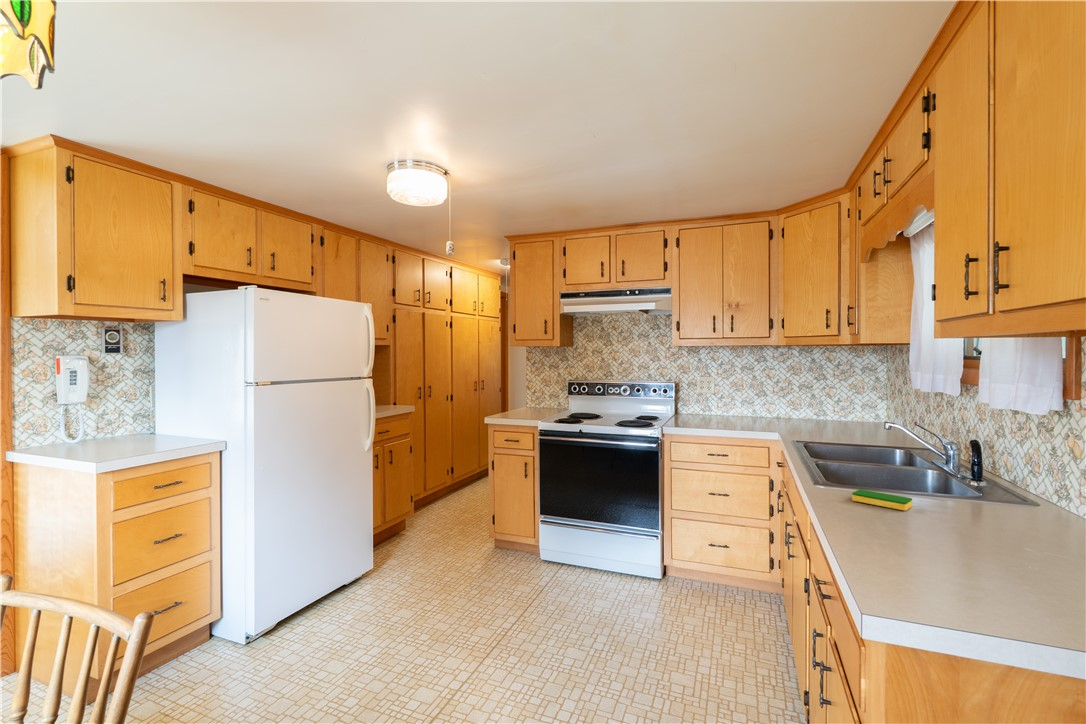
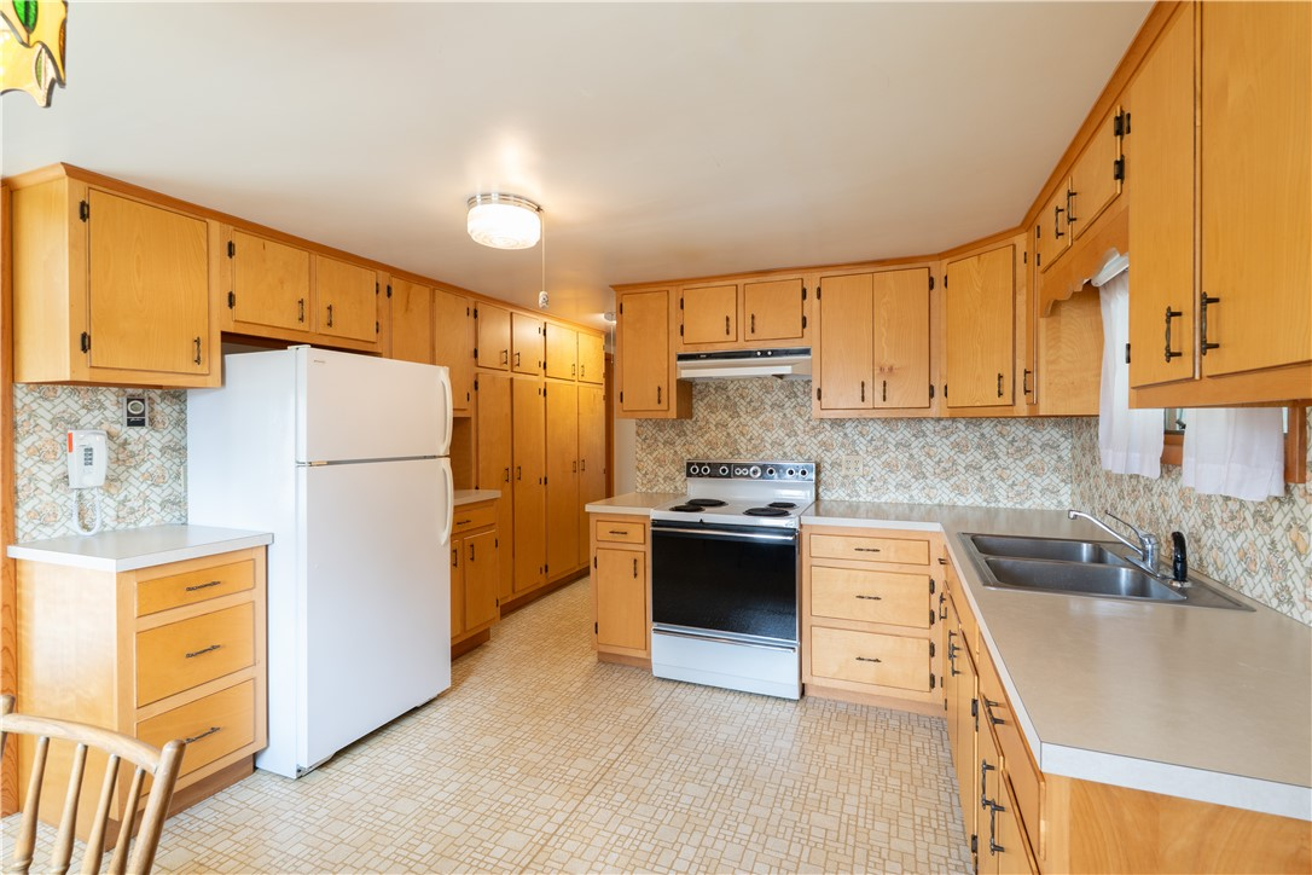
- dish sponge [851,488,913,511]
